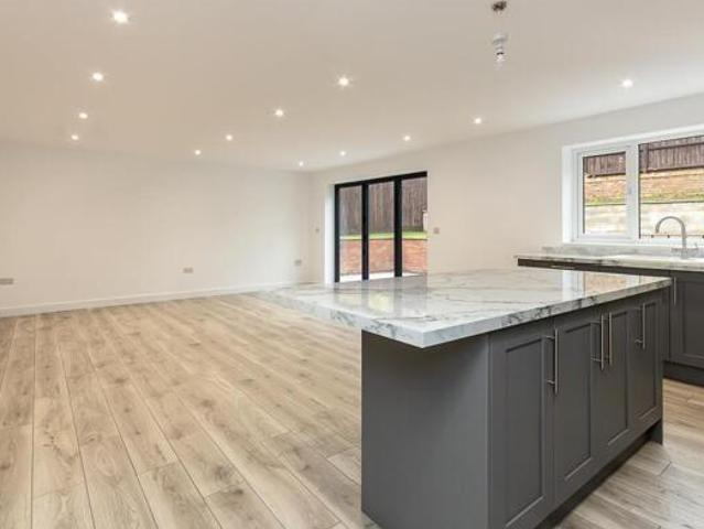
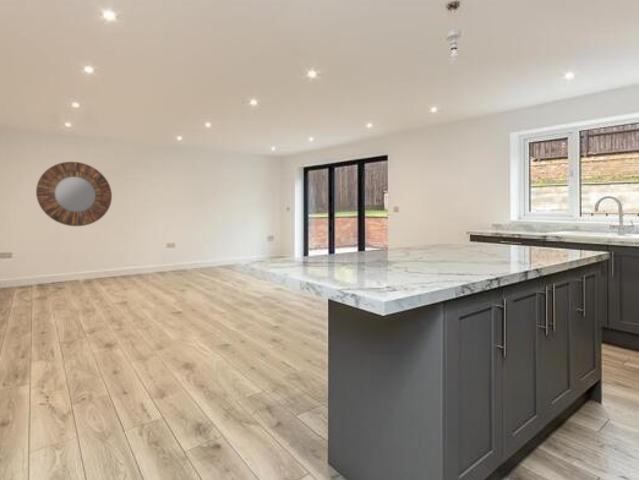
+ home mirror [35,161,113,227]
